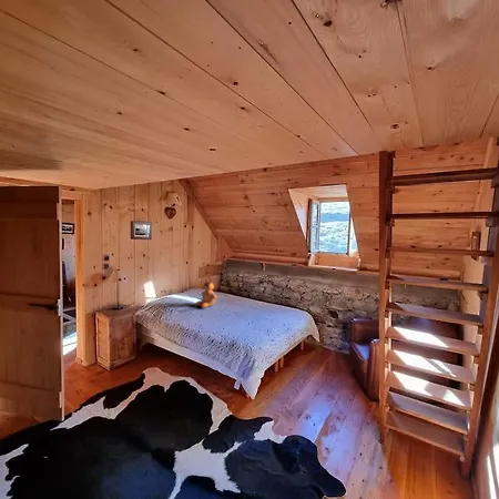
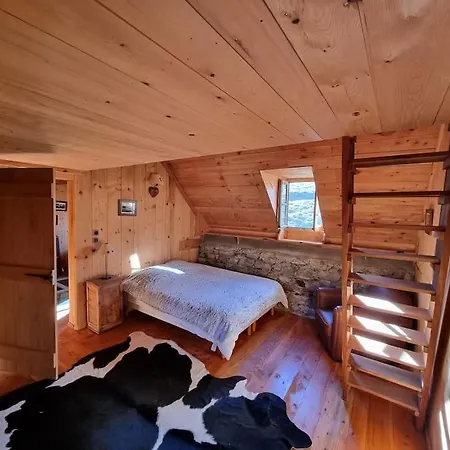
- teddy bear [194,278,217,309]
